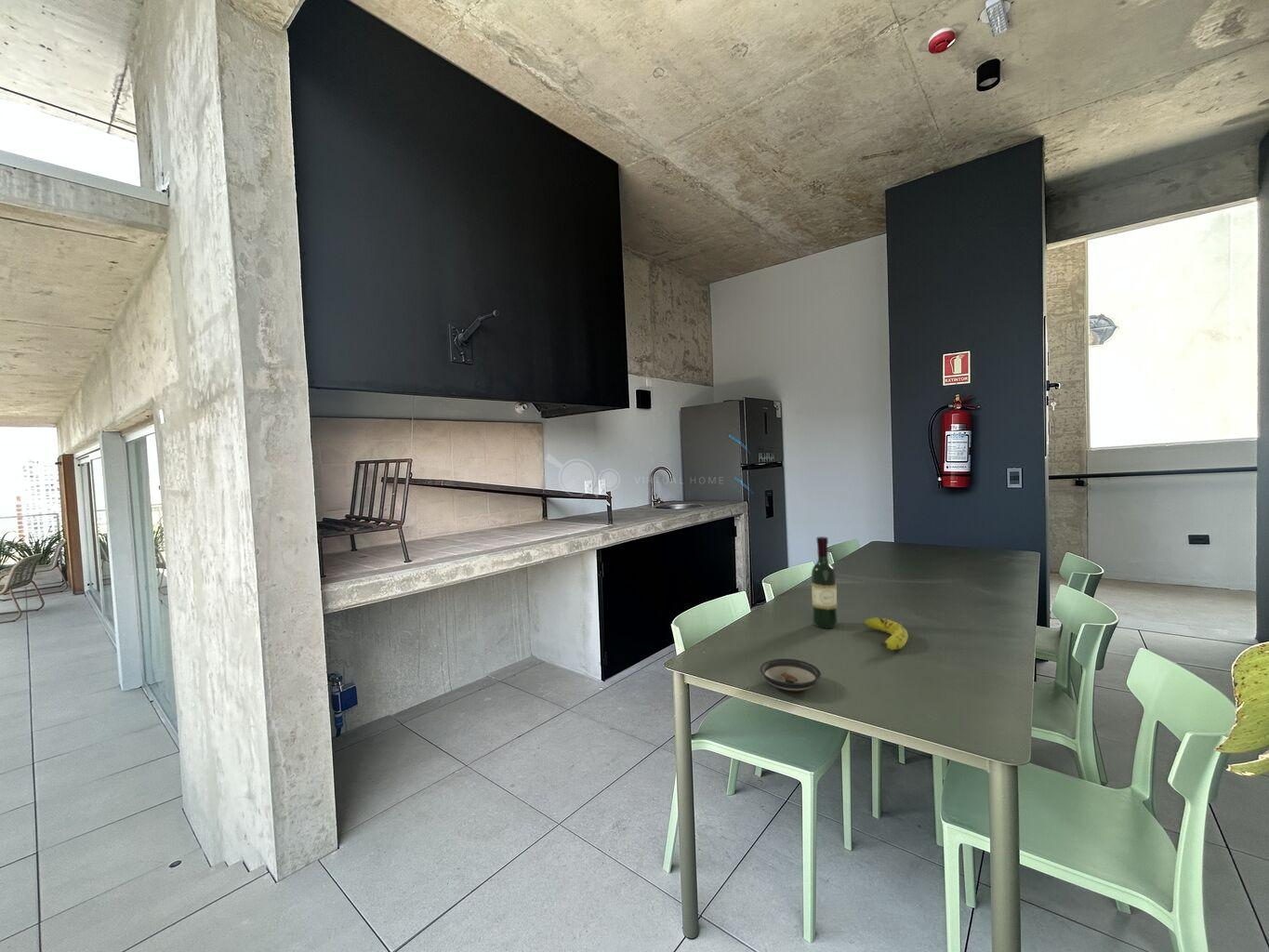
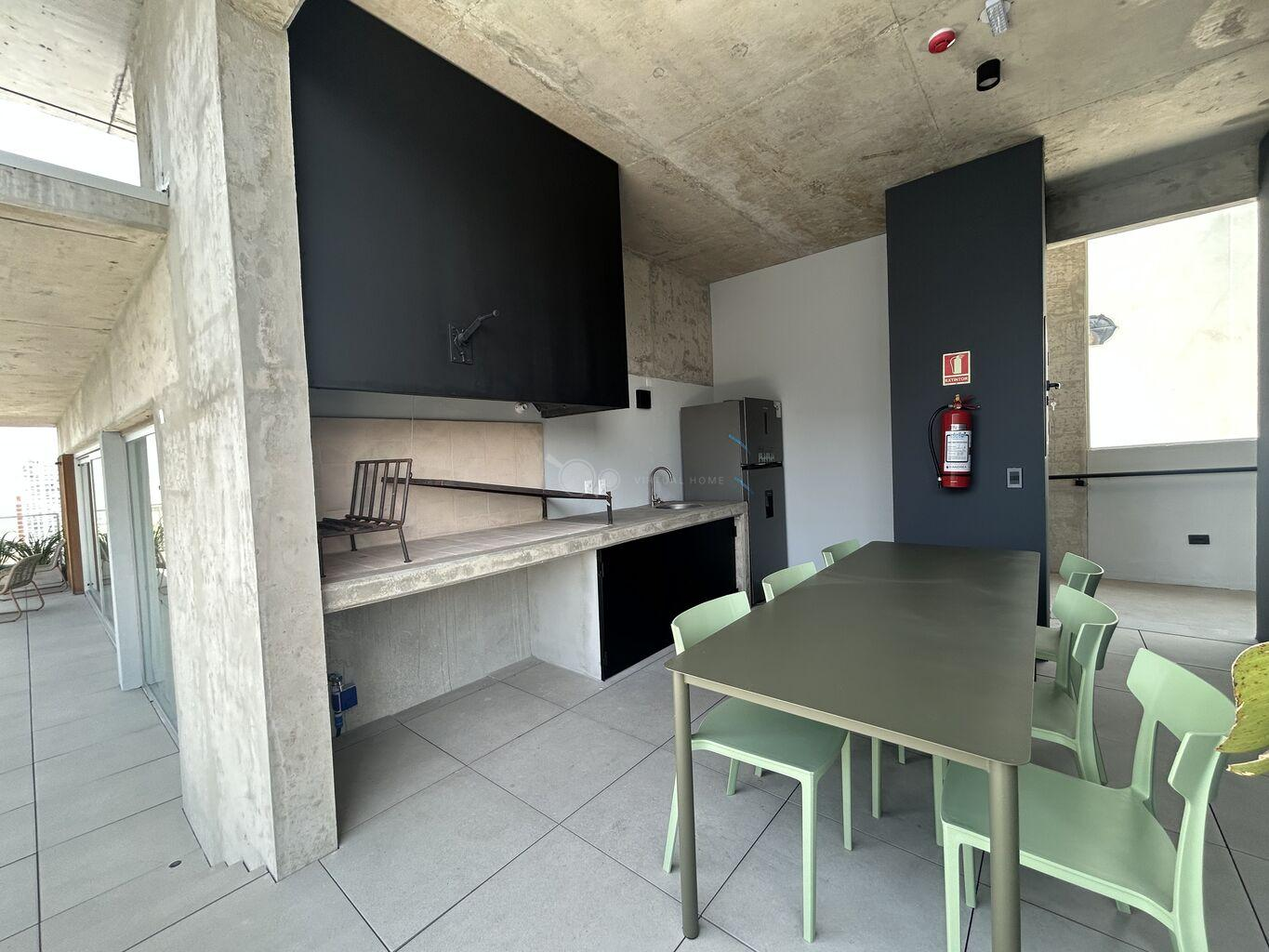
- fruit [864,616,909,651]
- wine bottle [811,536,839,628]
- saucer [760,658,822,692]
